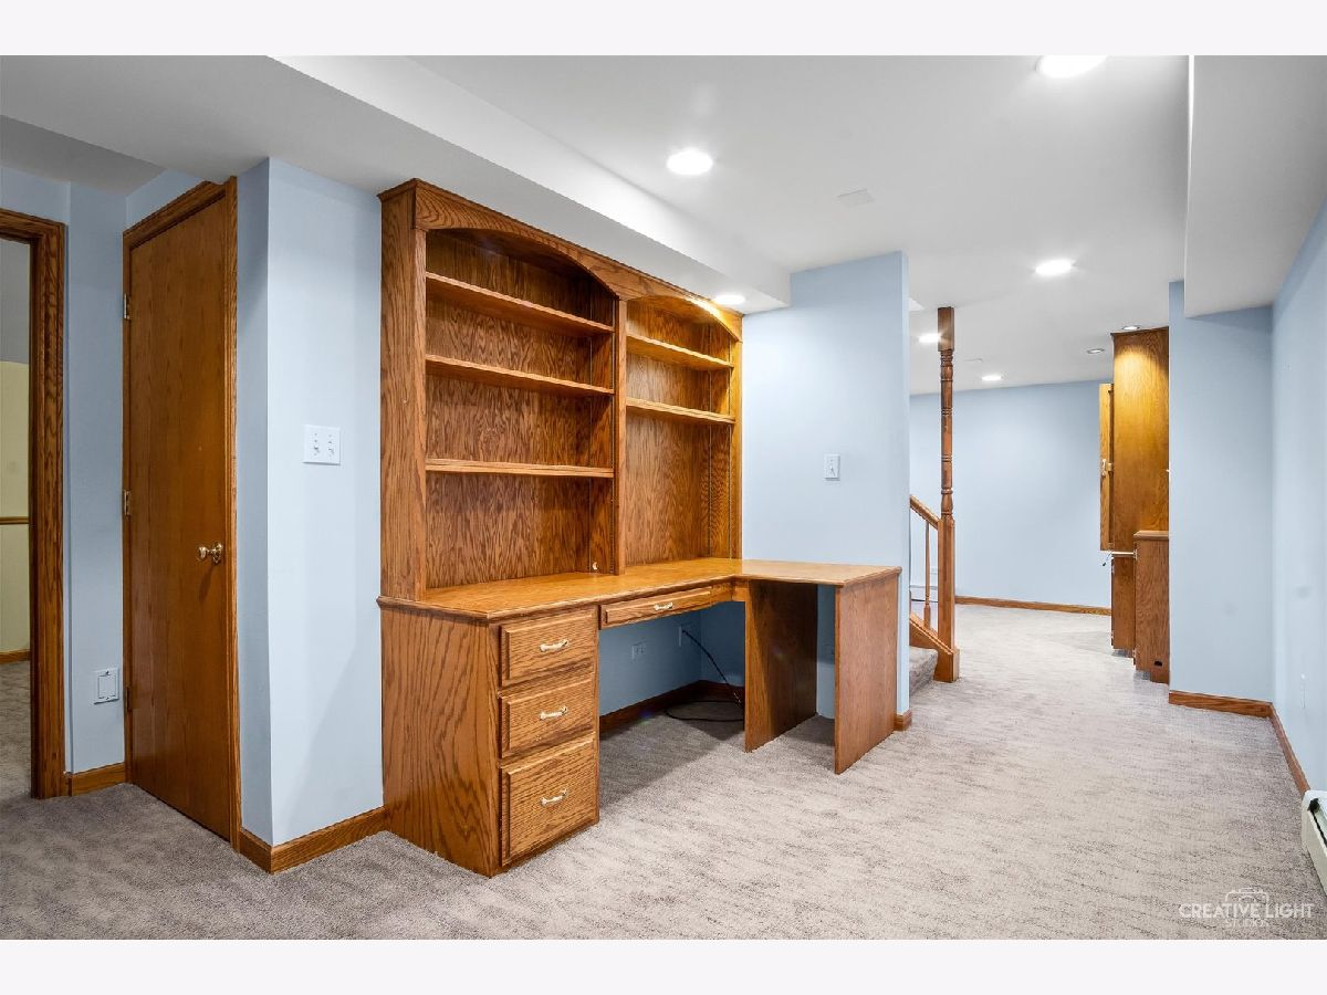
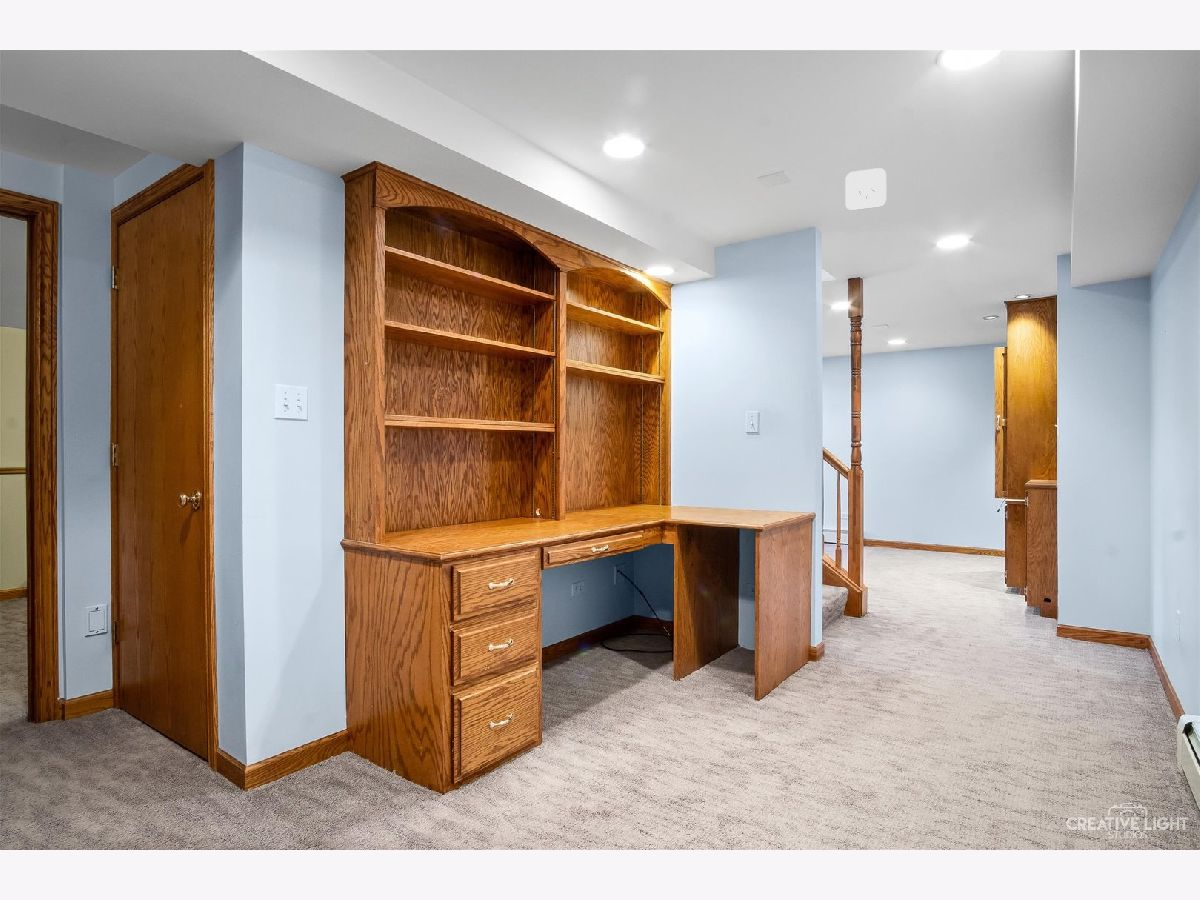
+ smoke detector [844,167,887,211]
